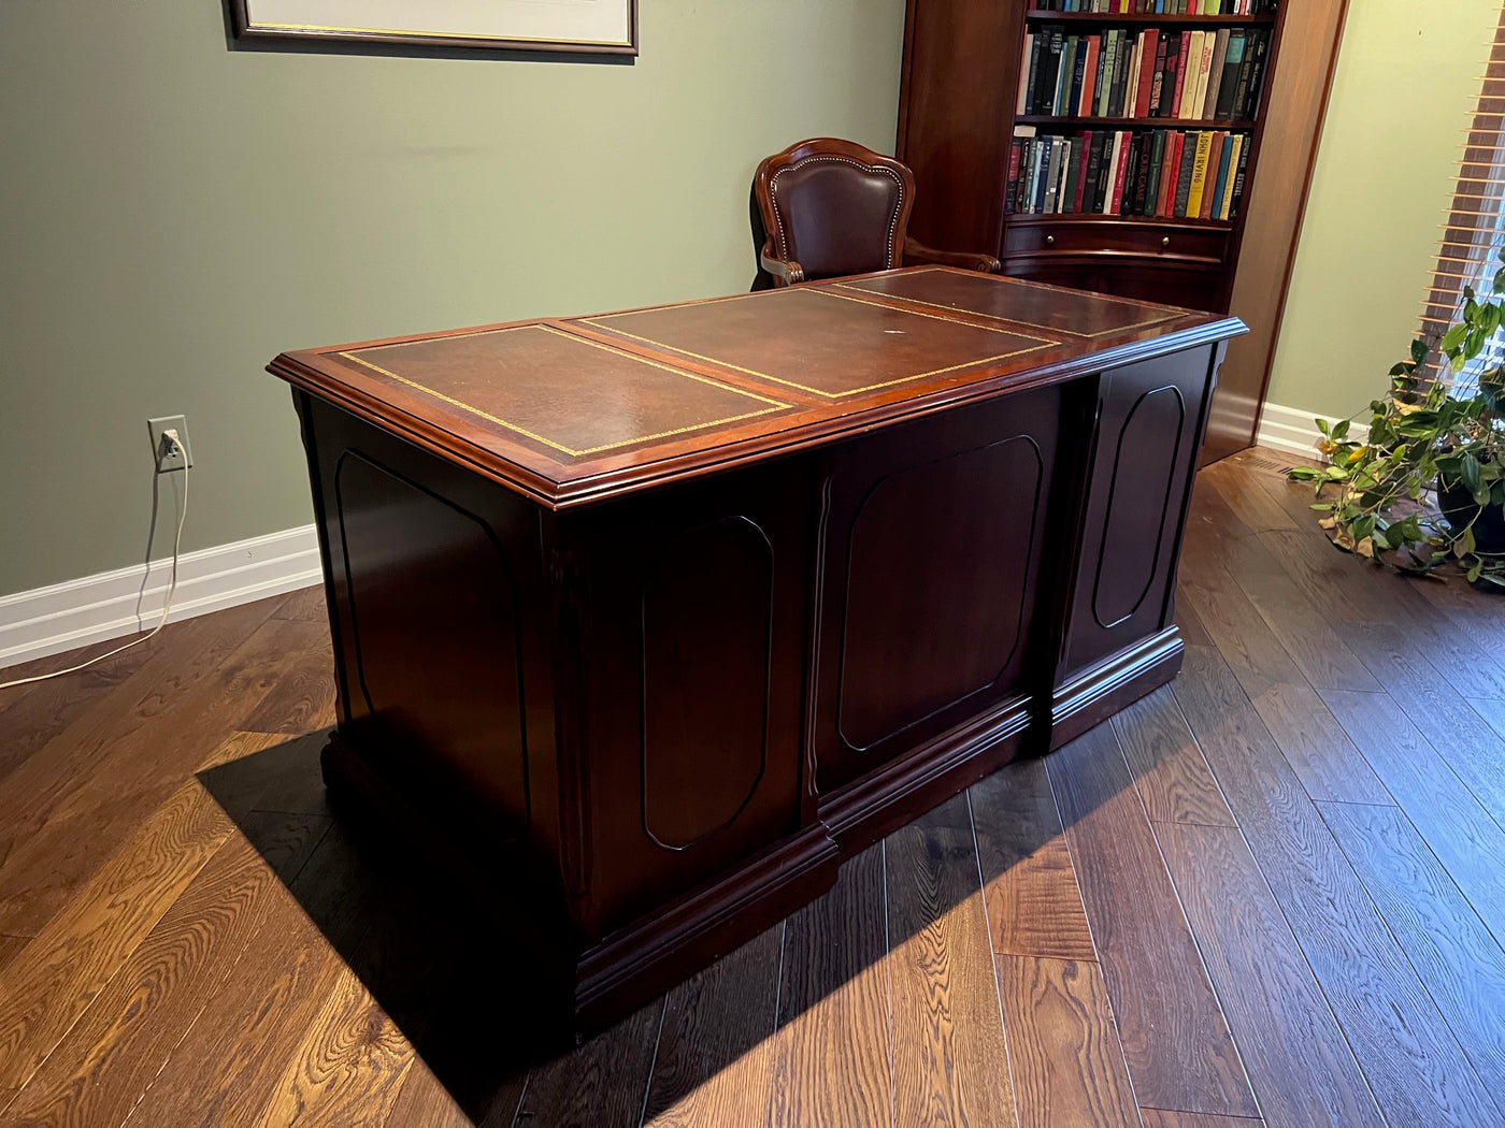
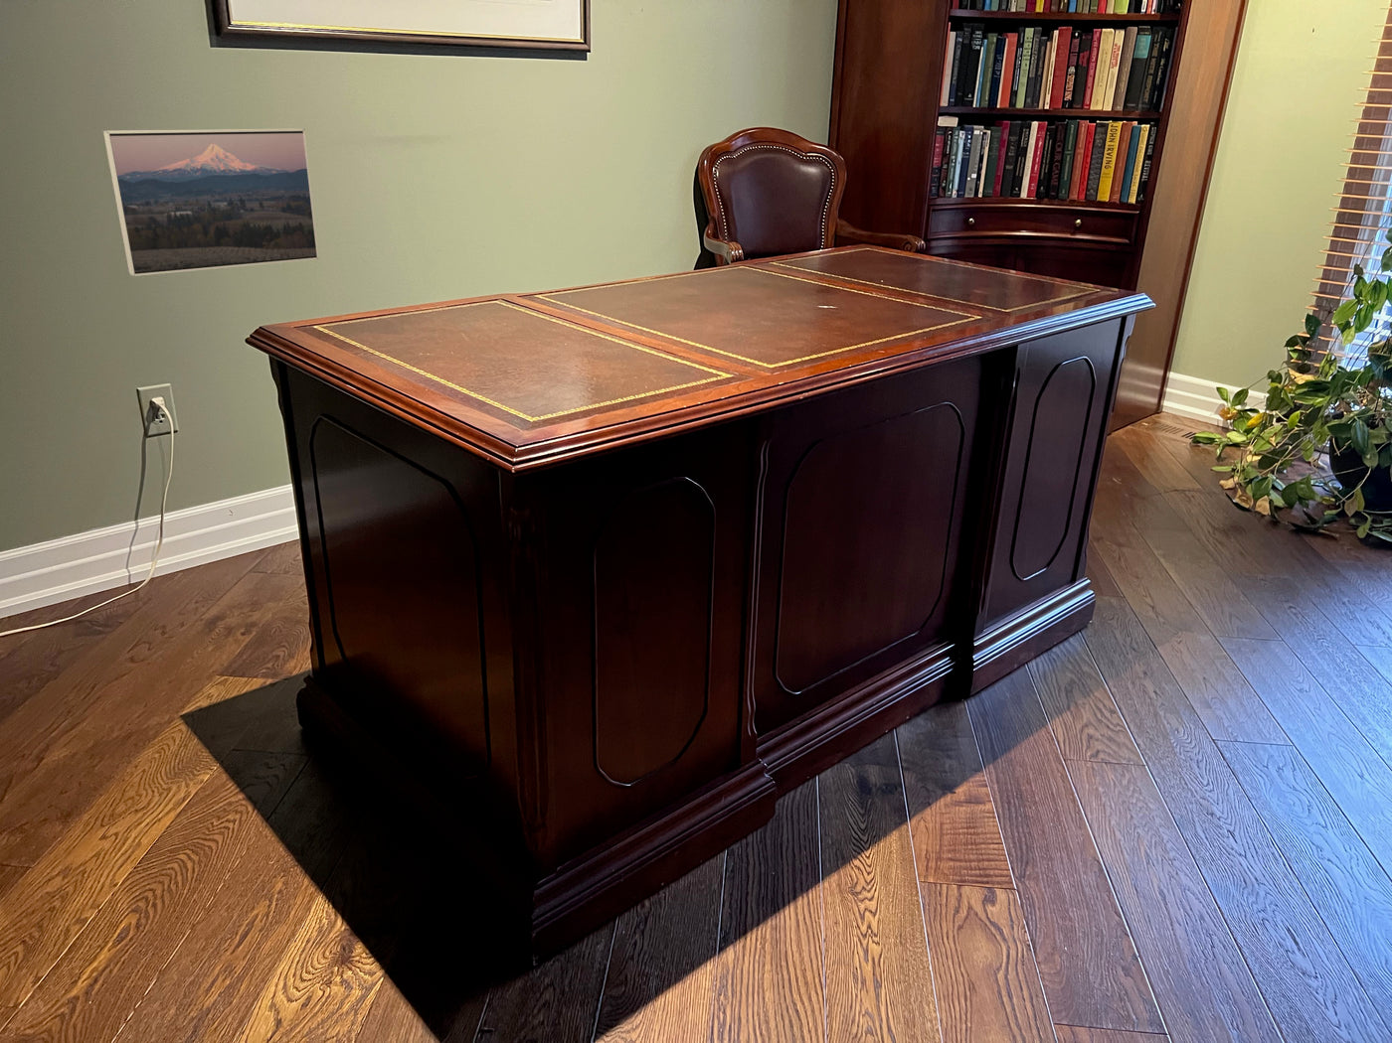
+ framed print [102,127,320,277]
